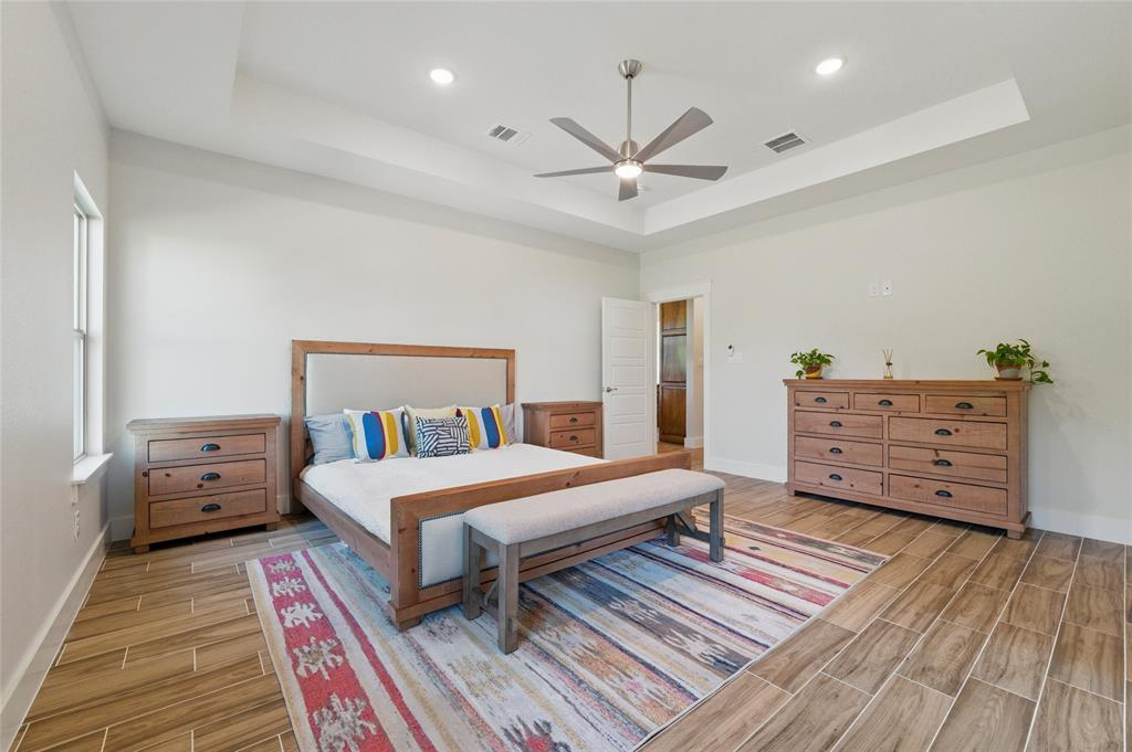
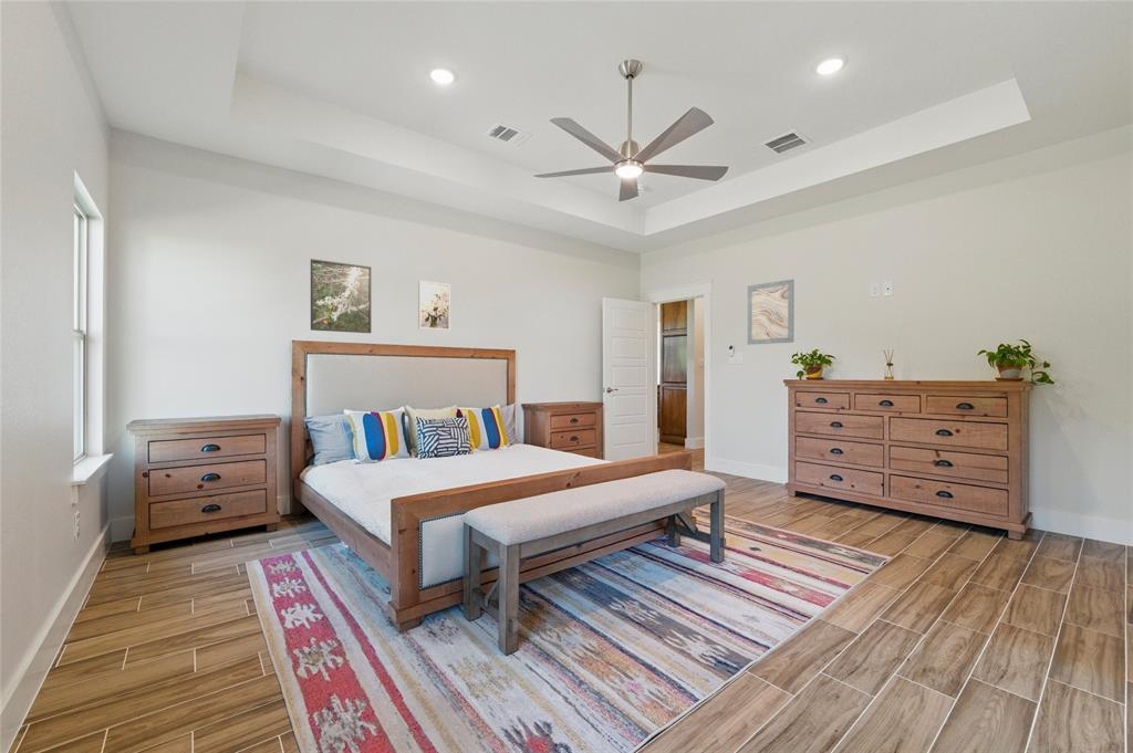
+ wall art [417,280,451,332]
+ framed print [310,258,372,334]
+ wall art [747,279,796,346]
